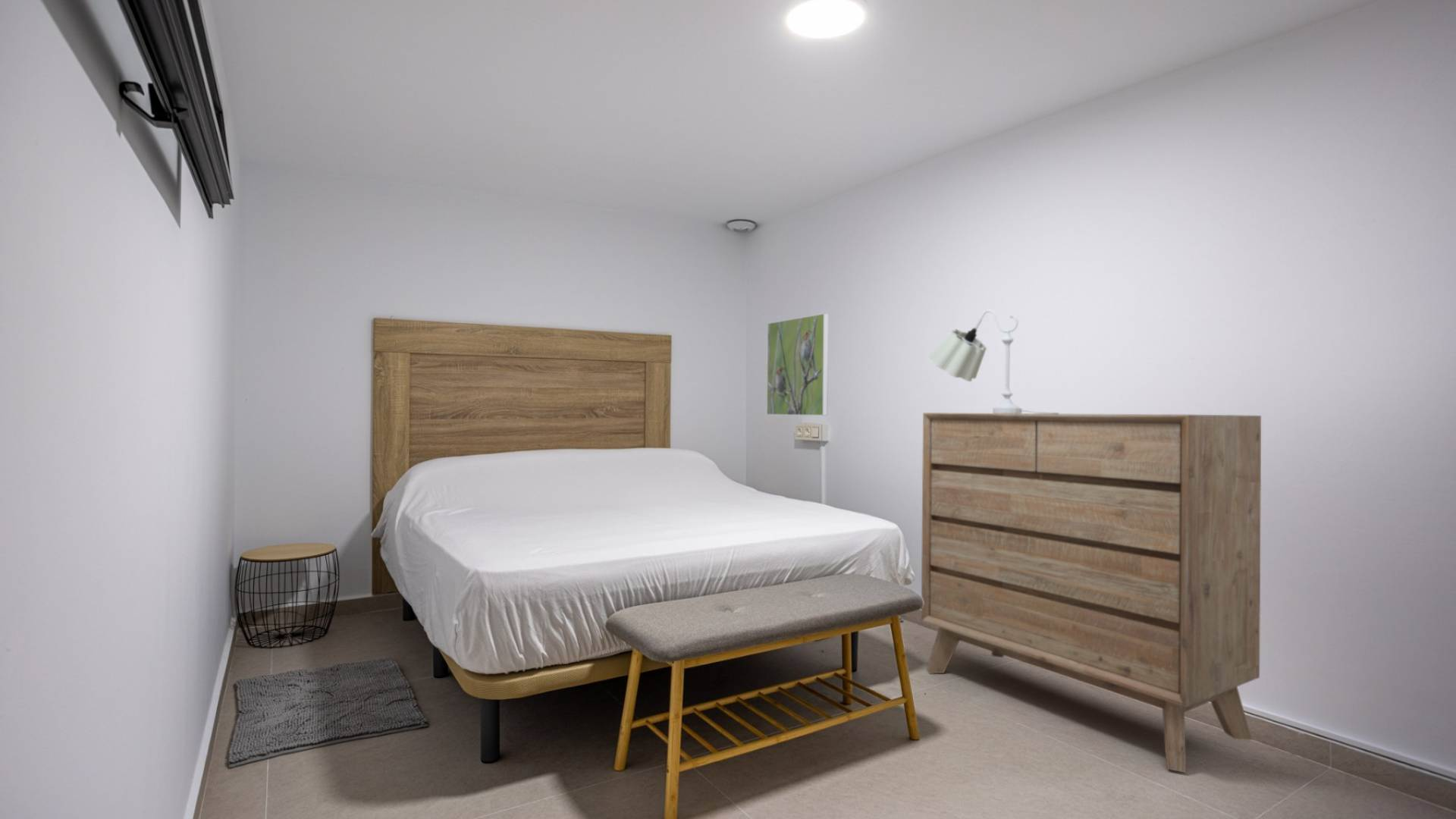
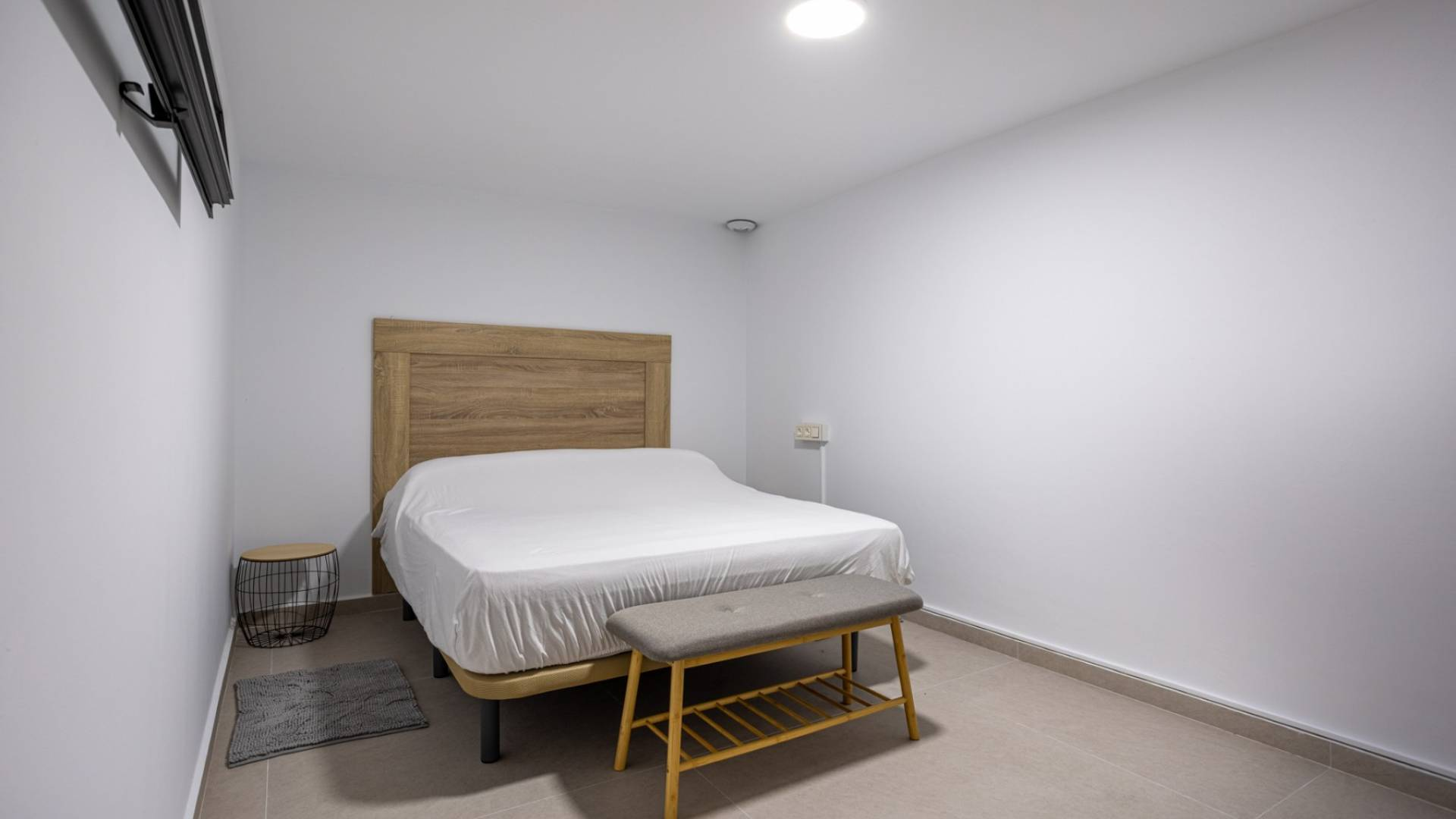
- table lamp [927,309,1059,414]
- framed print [766,312,829,416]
- dresser [921,412,1262,773]
